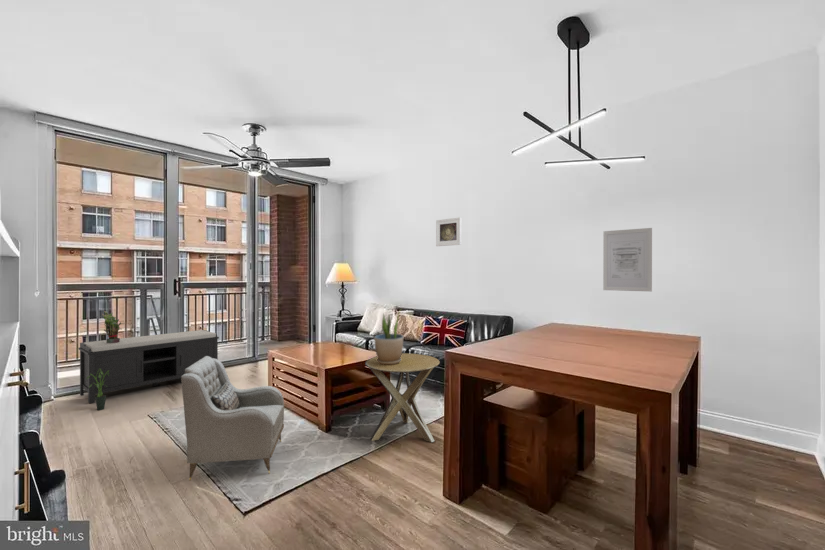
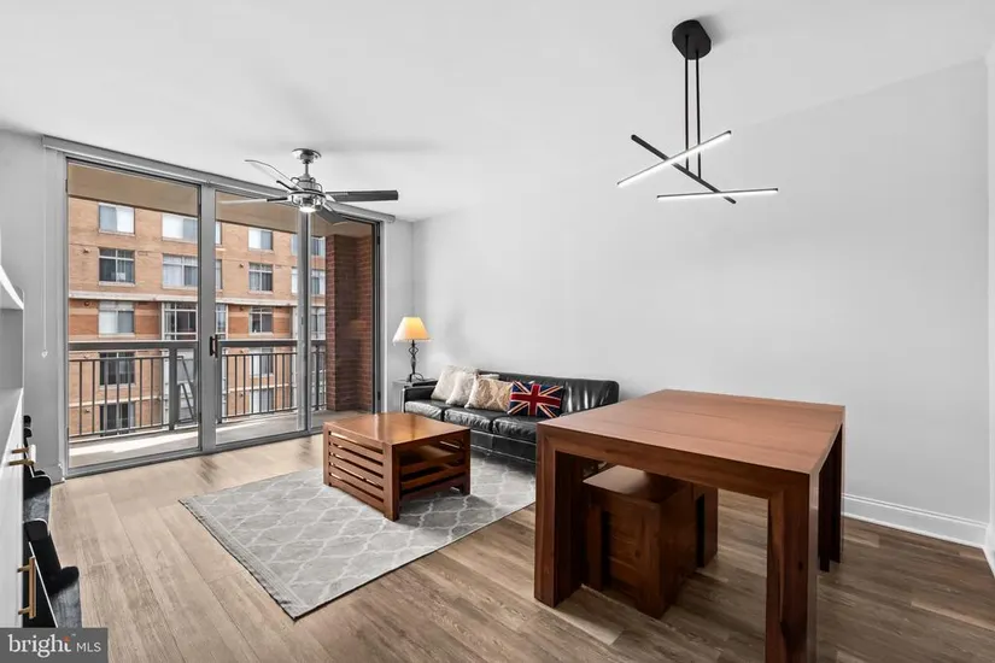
- potted plant [101,310,124,343]
- potted plant [86,369,109,411]
- bench [77,329,220,404]
- potted plant [373,308,404,365]
- side table [364,352,441,443]
- armchair [180,356,285,482]
- wall art [602,227,653,293]
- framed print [435,216,462,247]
